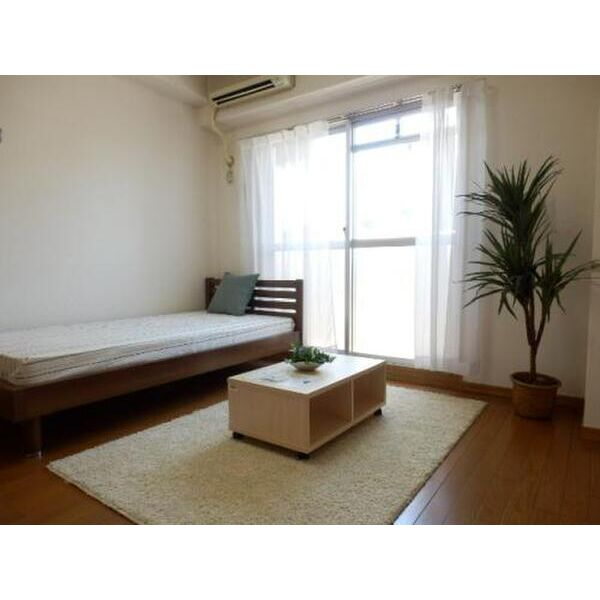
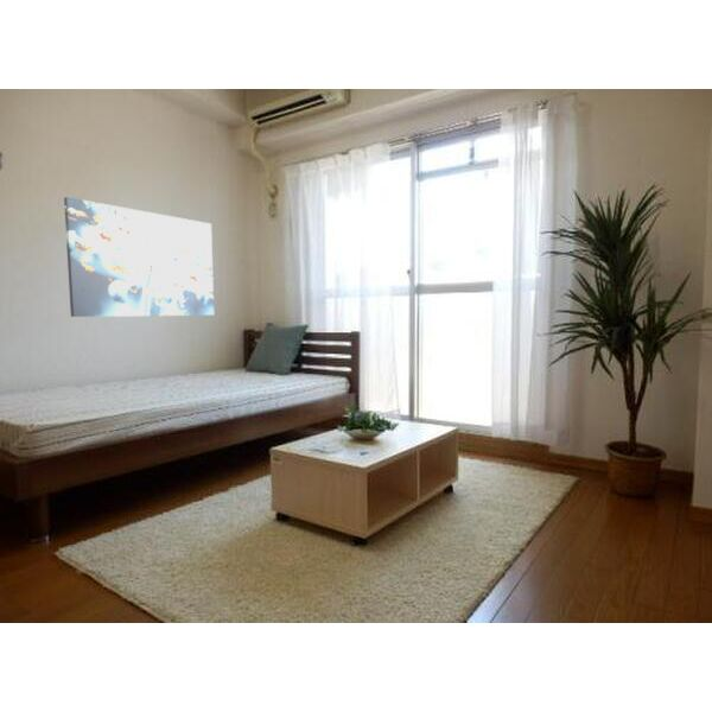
+ wall art [63,196,215,318]
